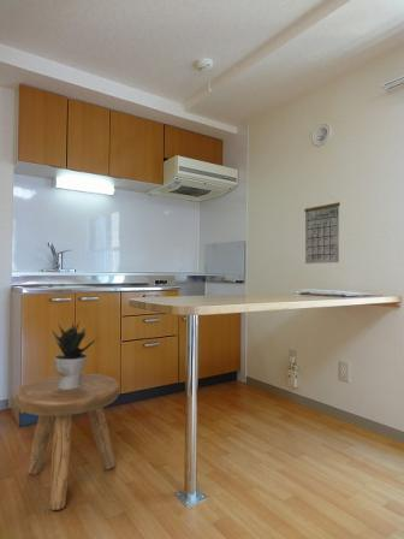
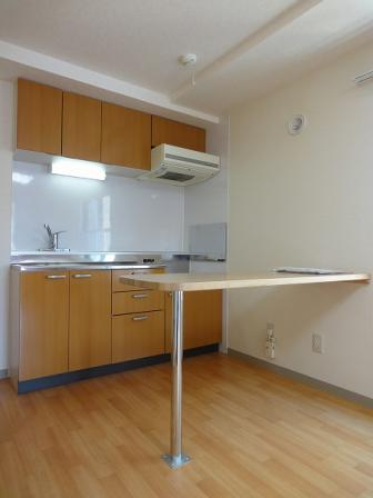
- stool [14,373,120,511]
- calendar [303,196,341,265]
- potted plant [50,320,101,390]
